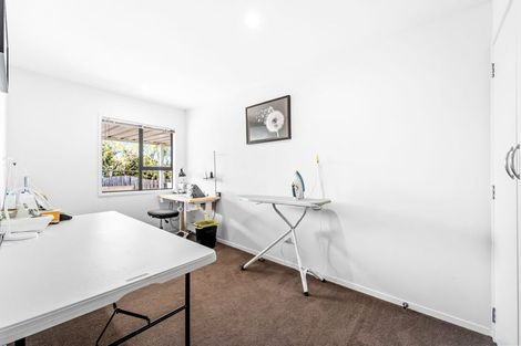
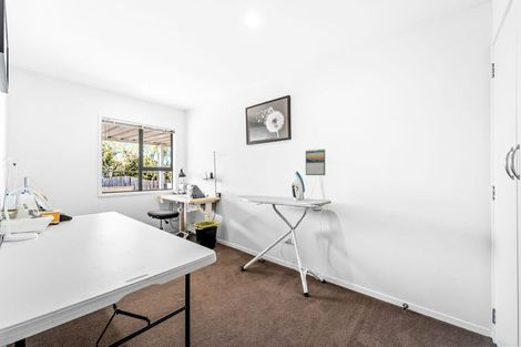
+ calendar [305,147,326,176]
